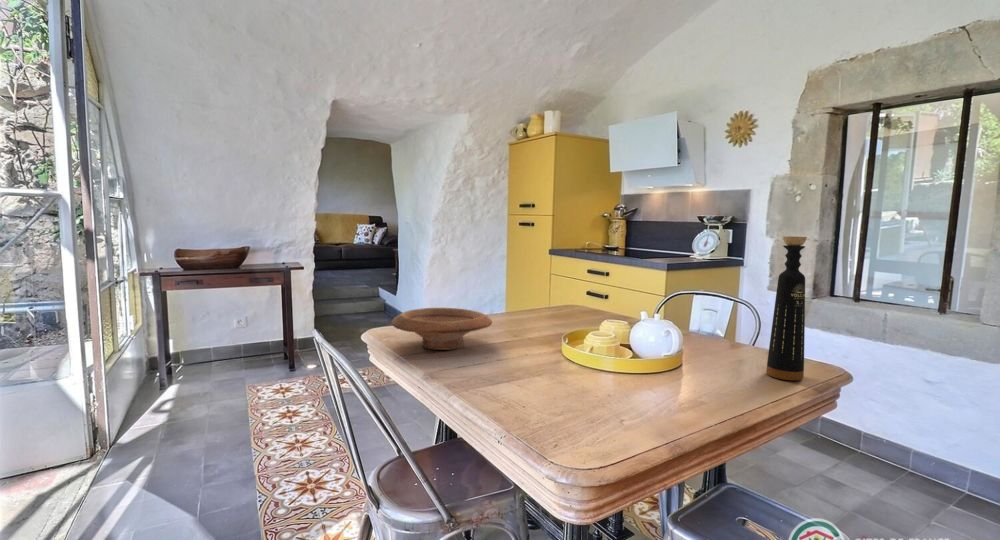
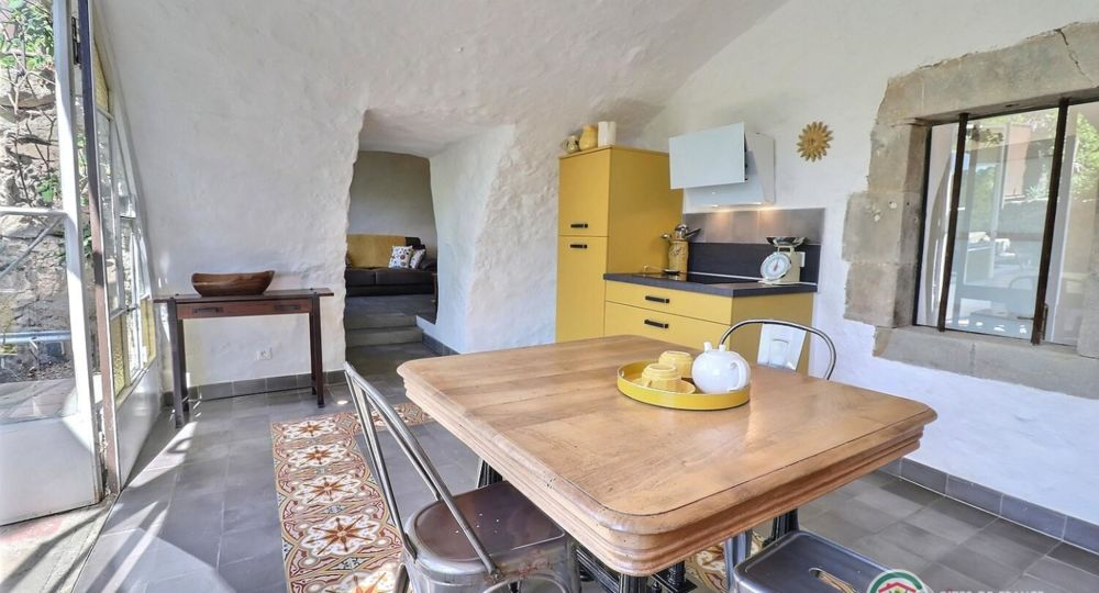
- bottle [765,235,808,381]
- wooden bowl [391,307,493,351]
